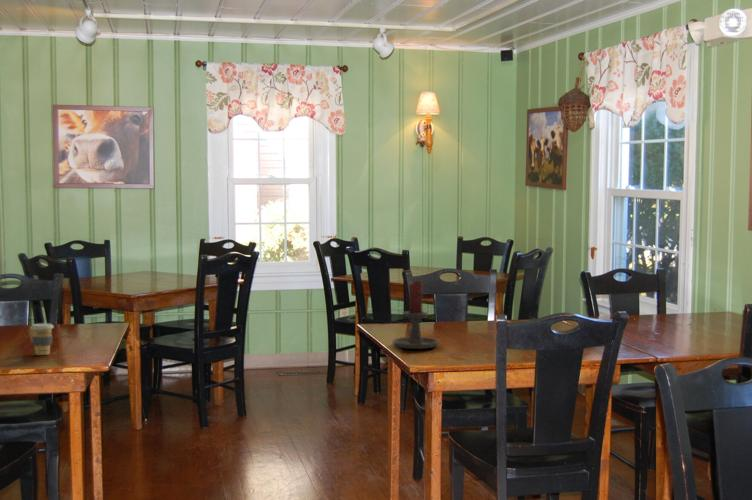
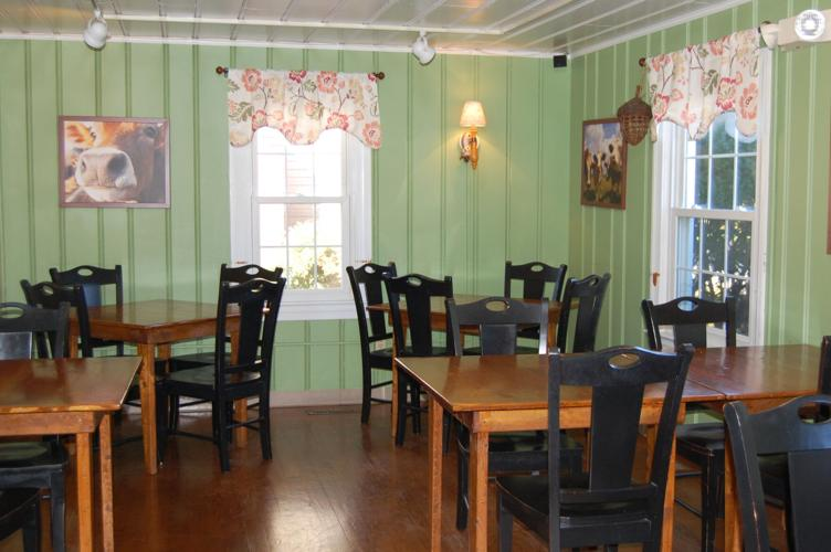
- coffee cup [29,322,55,356]
- candle holder [391,280,440,350]
